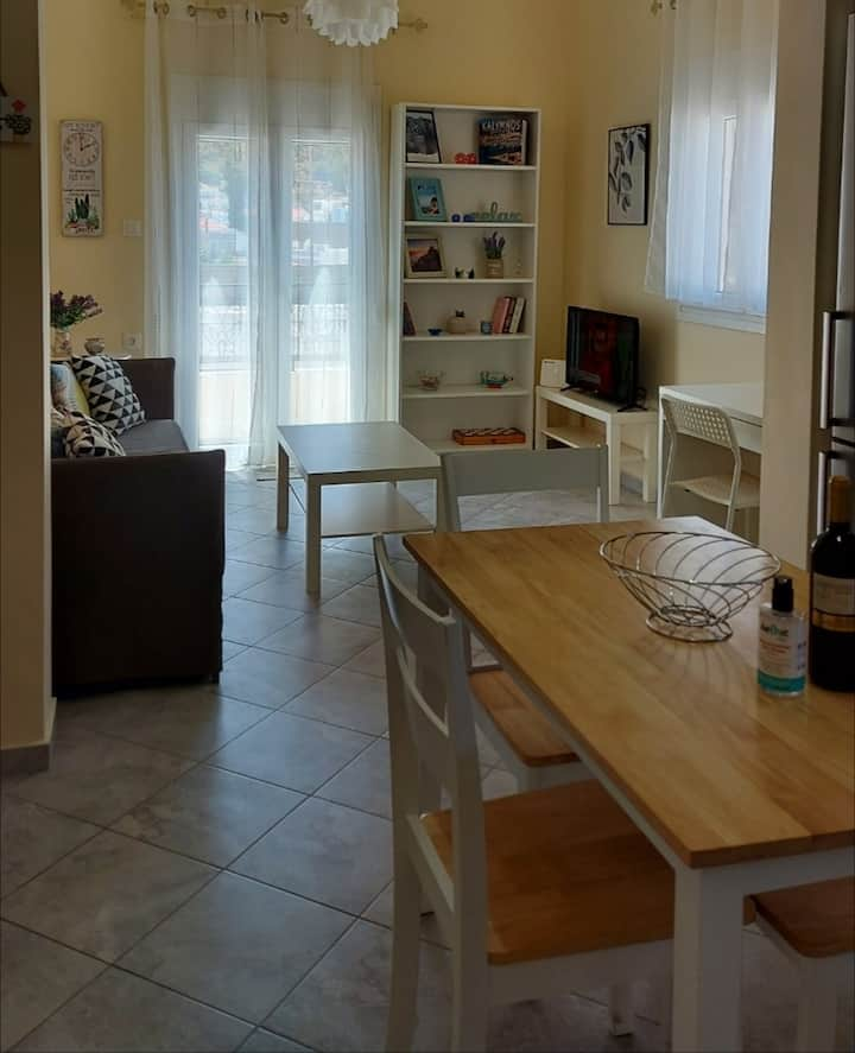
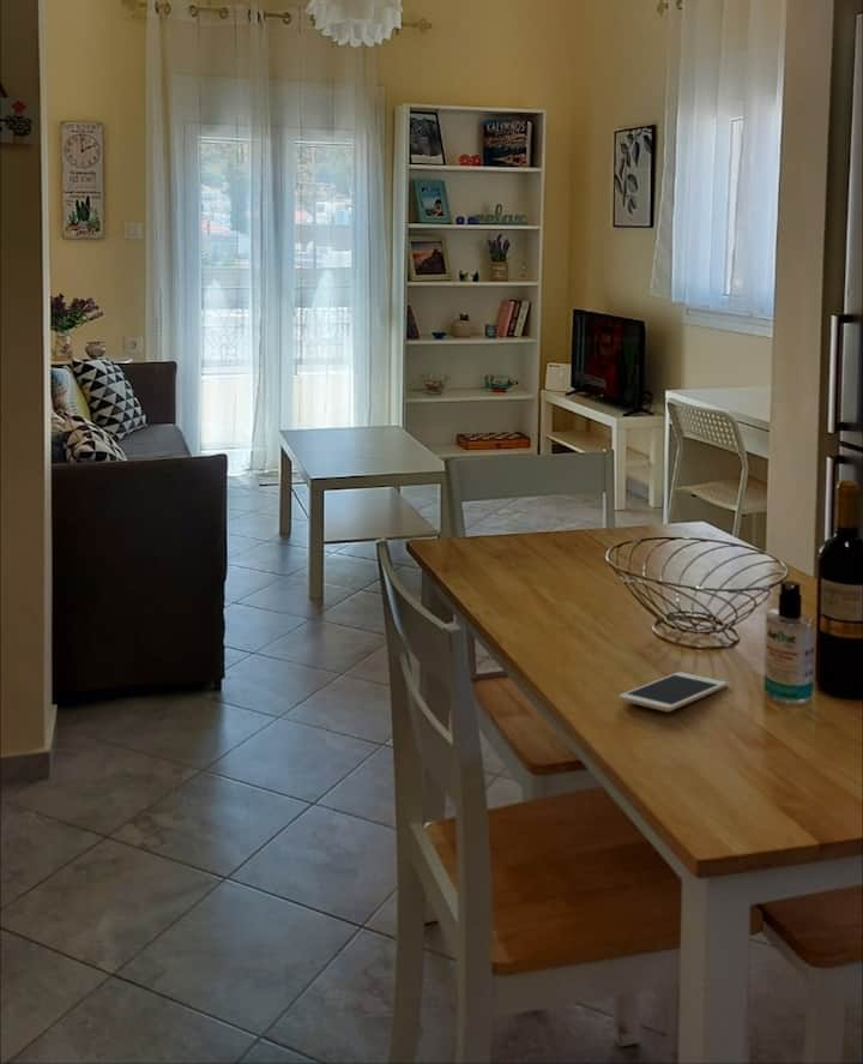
+ cell phone [618,671,729,713]
